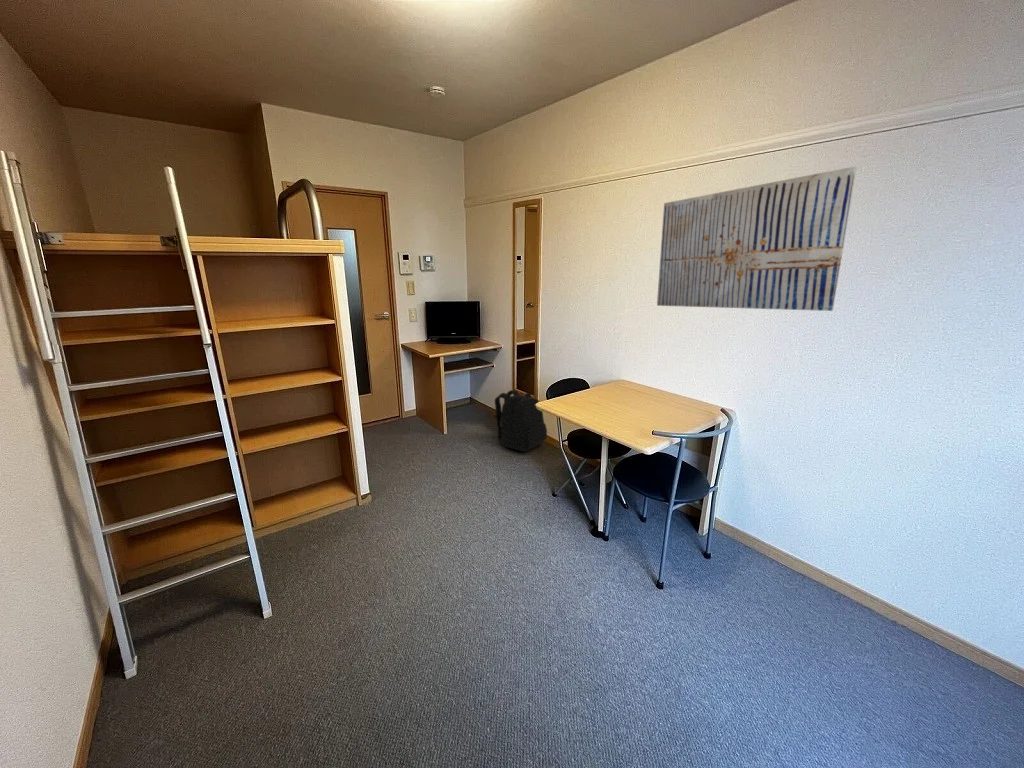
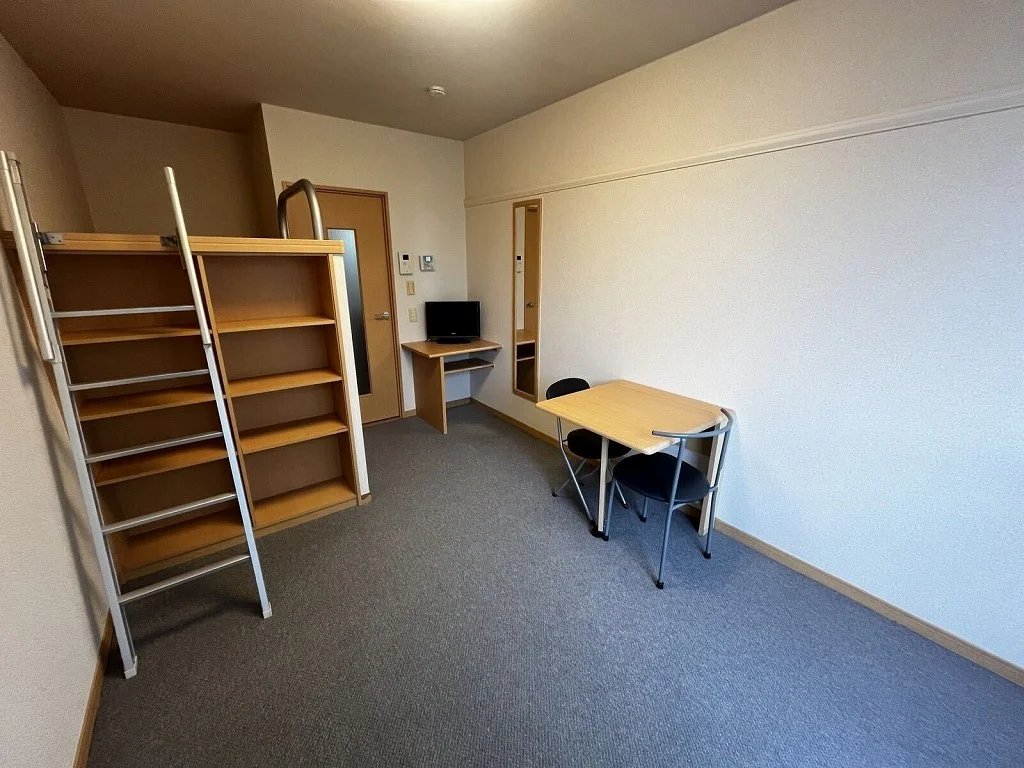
- wall art [656,166,857,312]
- backpack [494,389,548,453]
